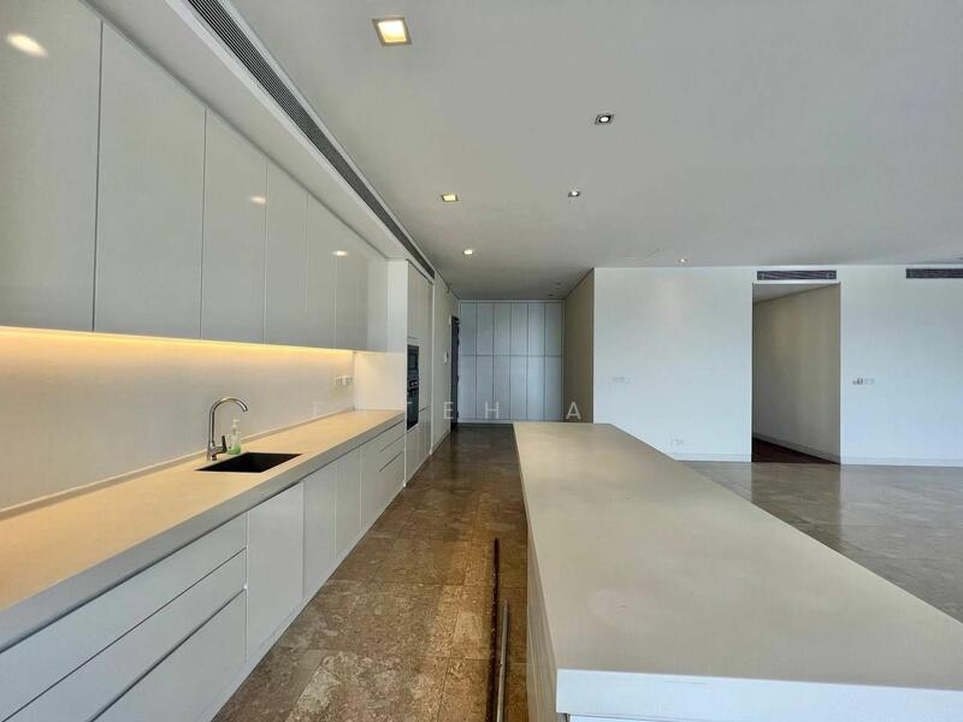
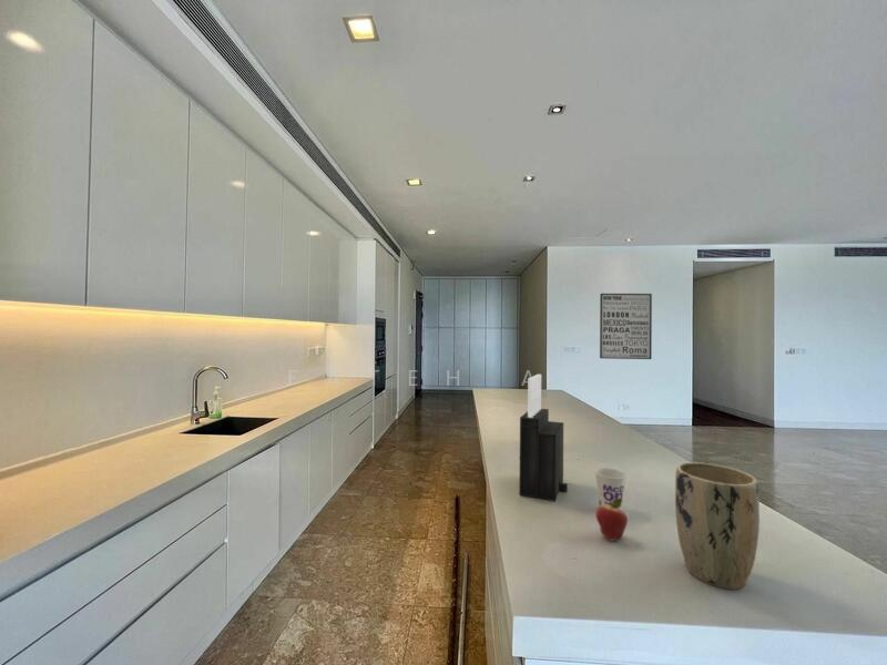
+ plant pot [674,461,761,591]
+ fruit [594,498,629,542]
+ cup [594,467,628,511]
+ wall art [599,293,653,360]
+ knife block [518,374,569,503]
